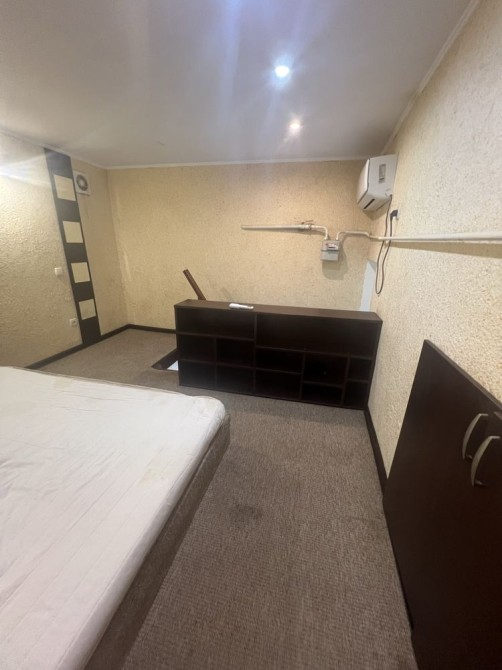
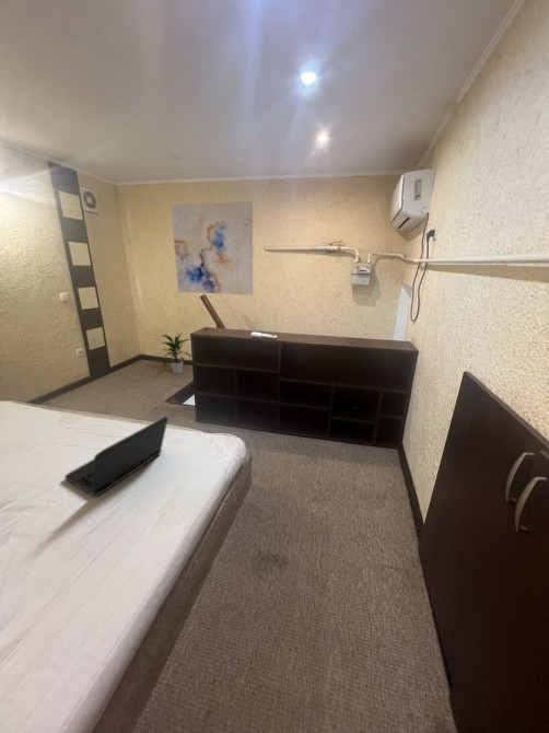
+ wall art [170,200,254,296]
+ laptop [63,415,170,498]
+ indoor plant [159,333,192,374]
